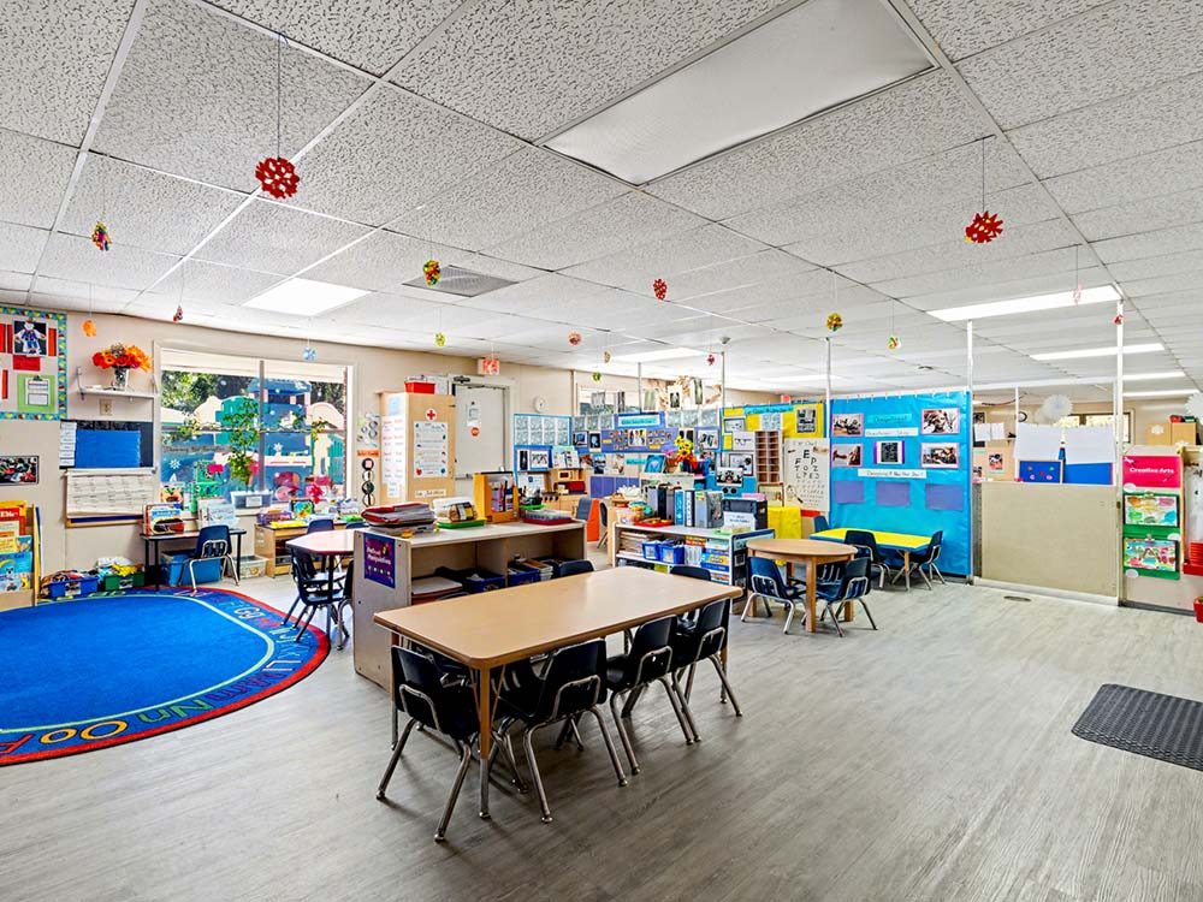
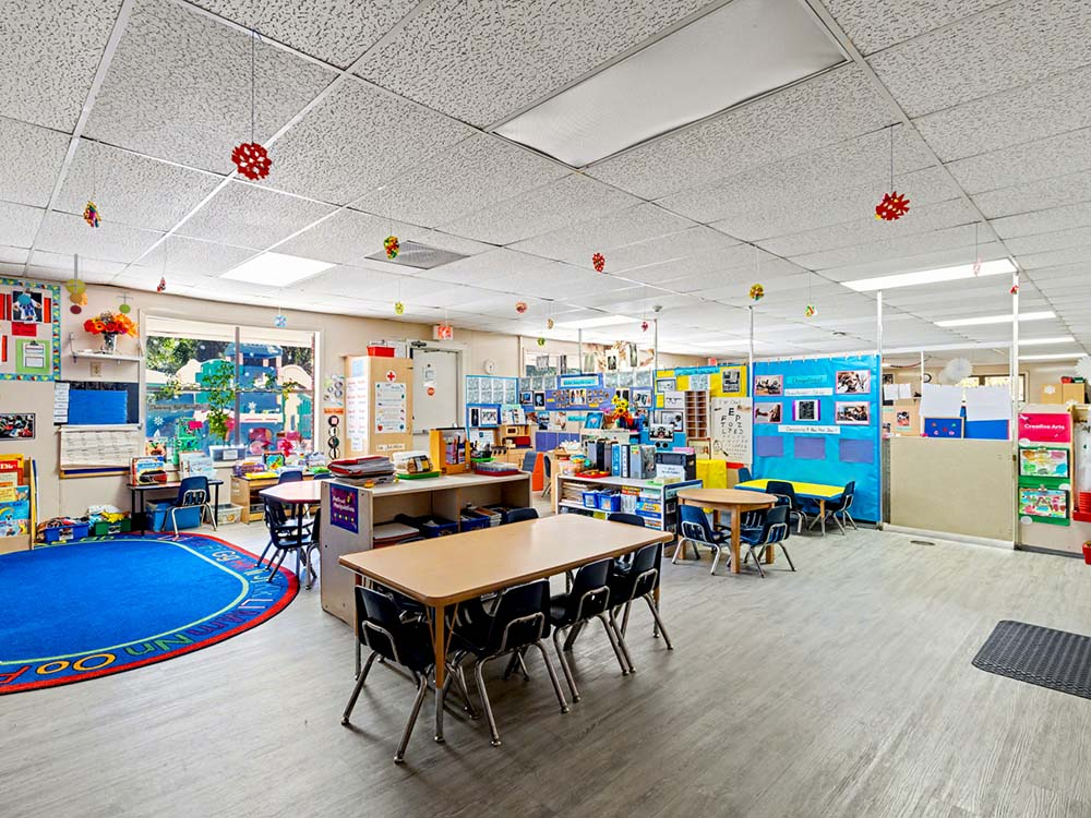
+ mobile [14,253,134,315]
